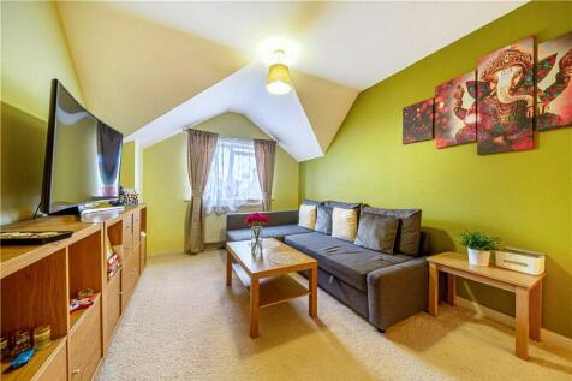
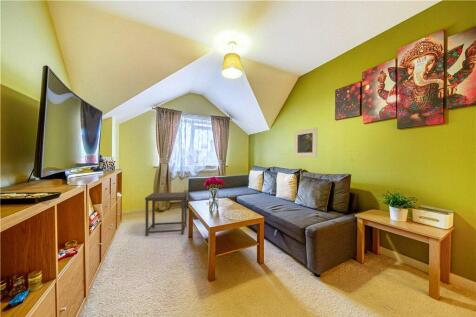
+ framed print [293,127,318,158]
+ side table [144,191,188,237]
